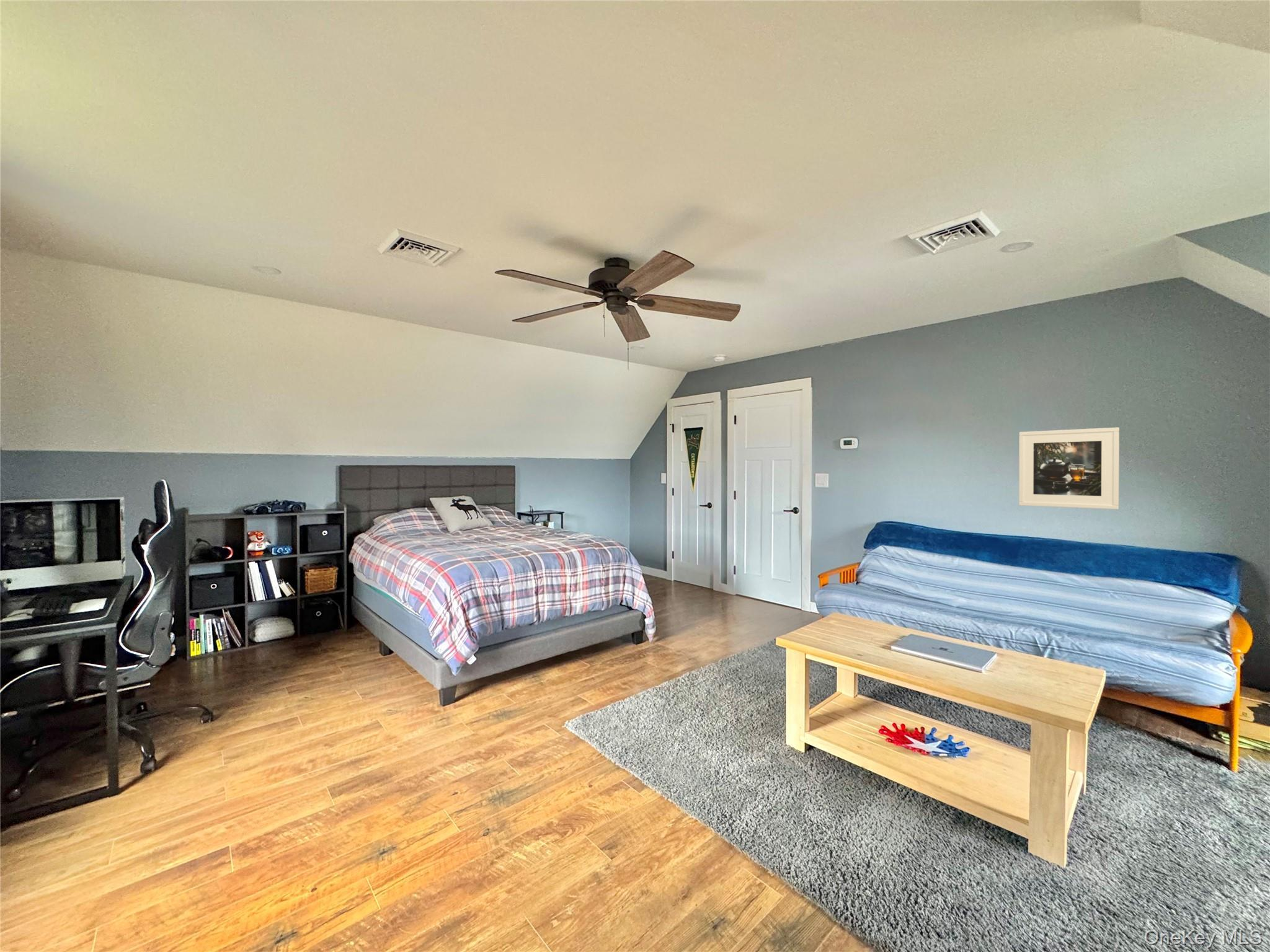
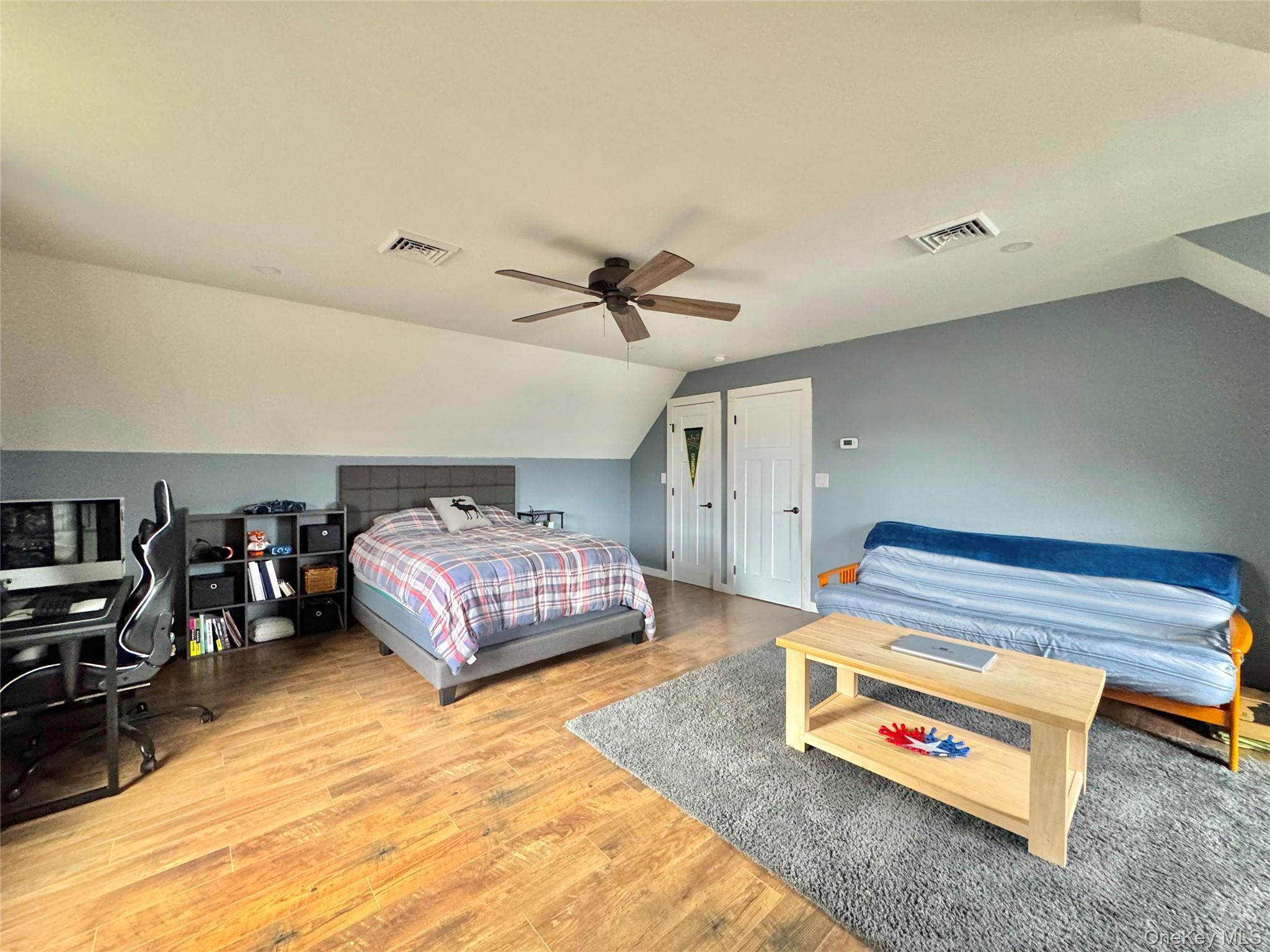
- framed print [1018,427,1120,510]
